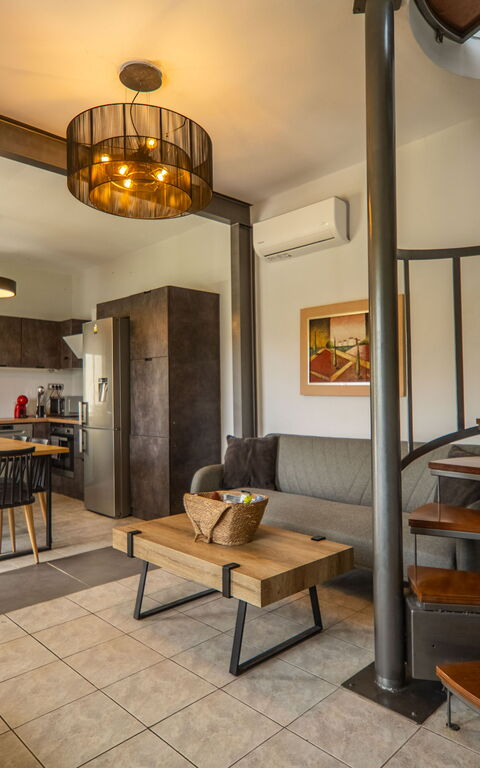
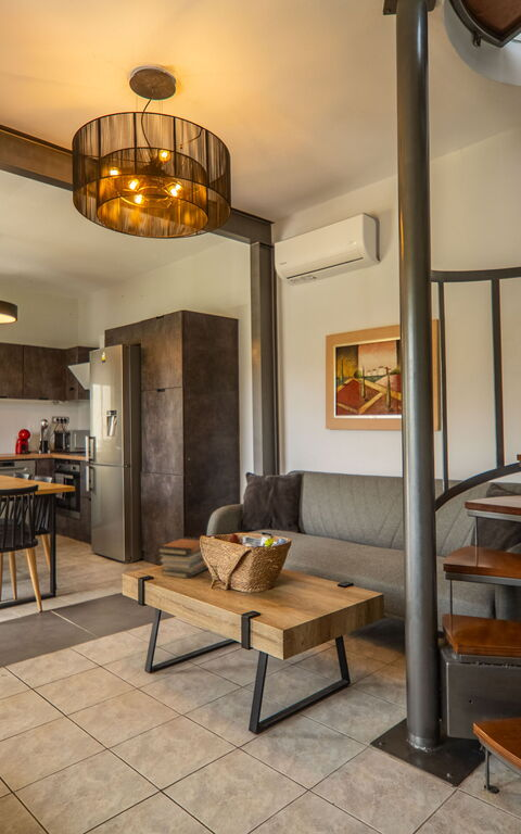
+ book stack [156,536,209,580]
